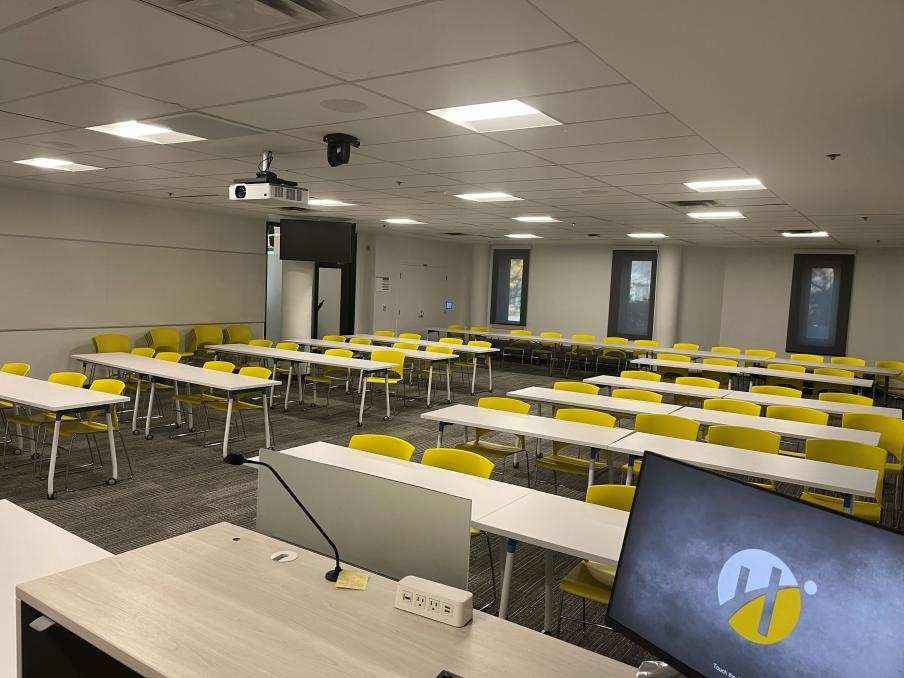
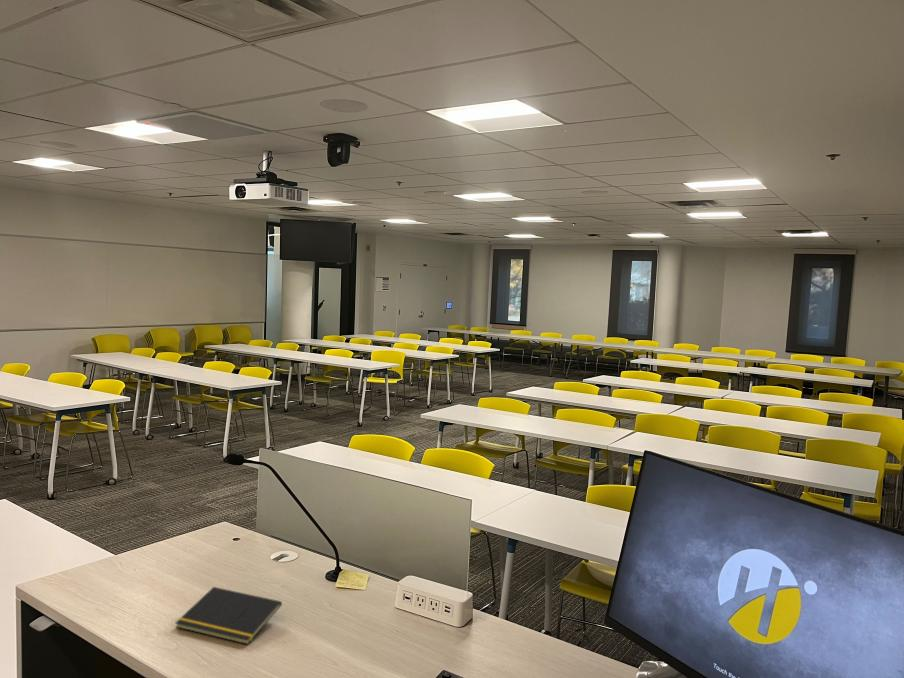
+ notepad [174,586,283,646]
